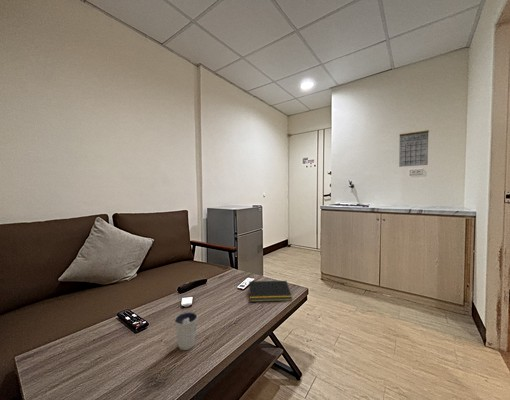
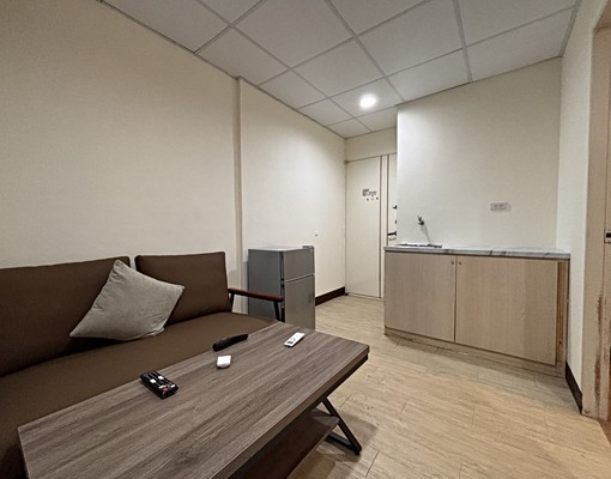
- dixie cup [173,311,198,351]
- calendar [398,124,430,168]
- notepad [247,280,293,303]
